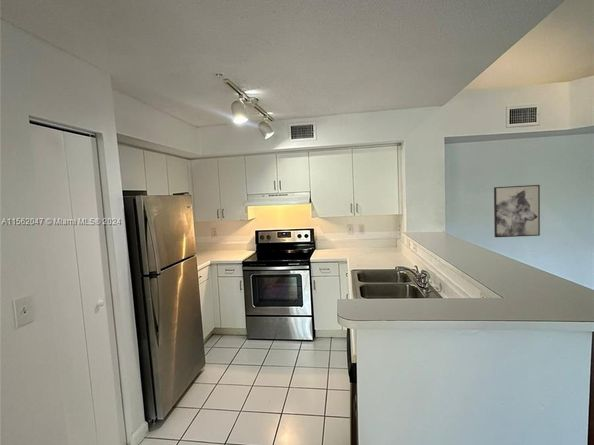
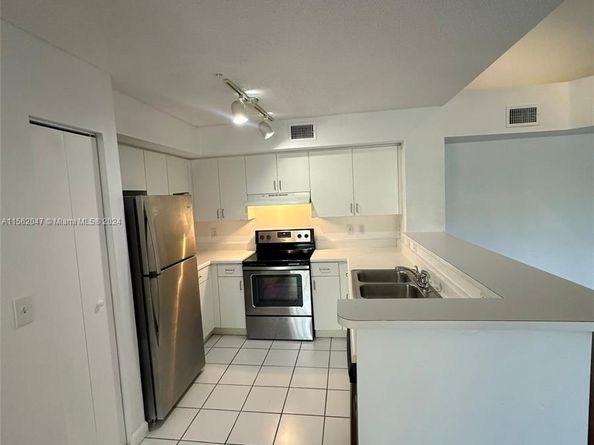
- wall art [493,184,541,238]
